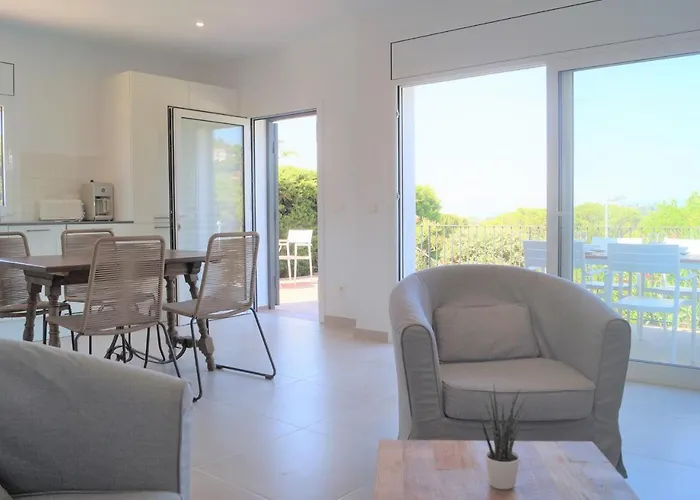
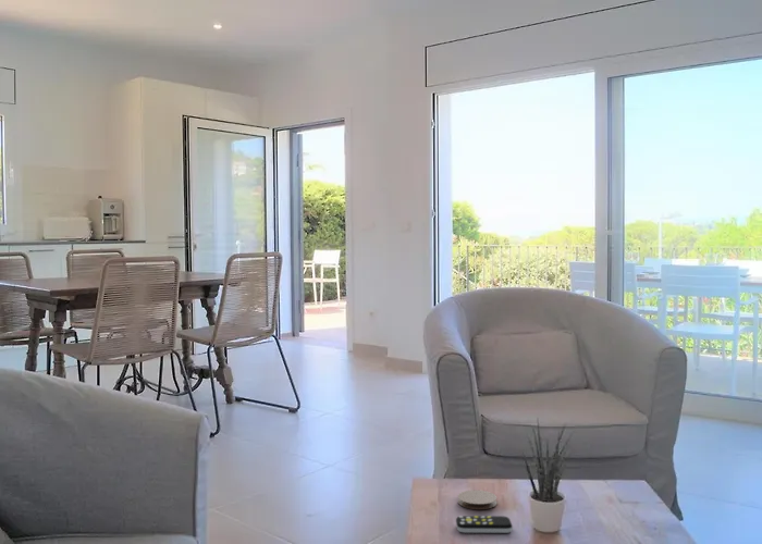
+ remote control [455,515,514,534]
+ coaster [457,489,497,510]
